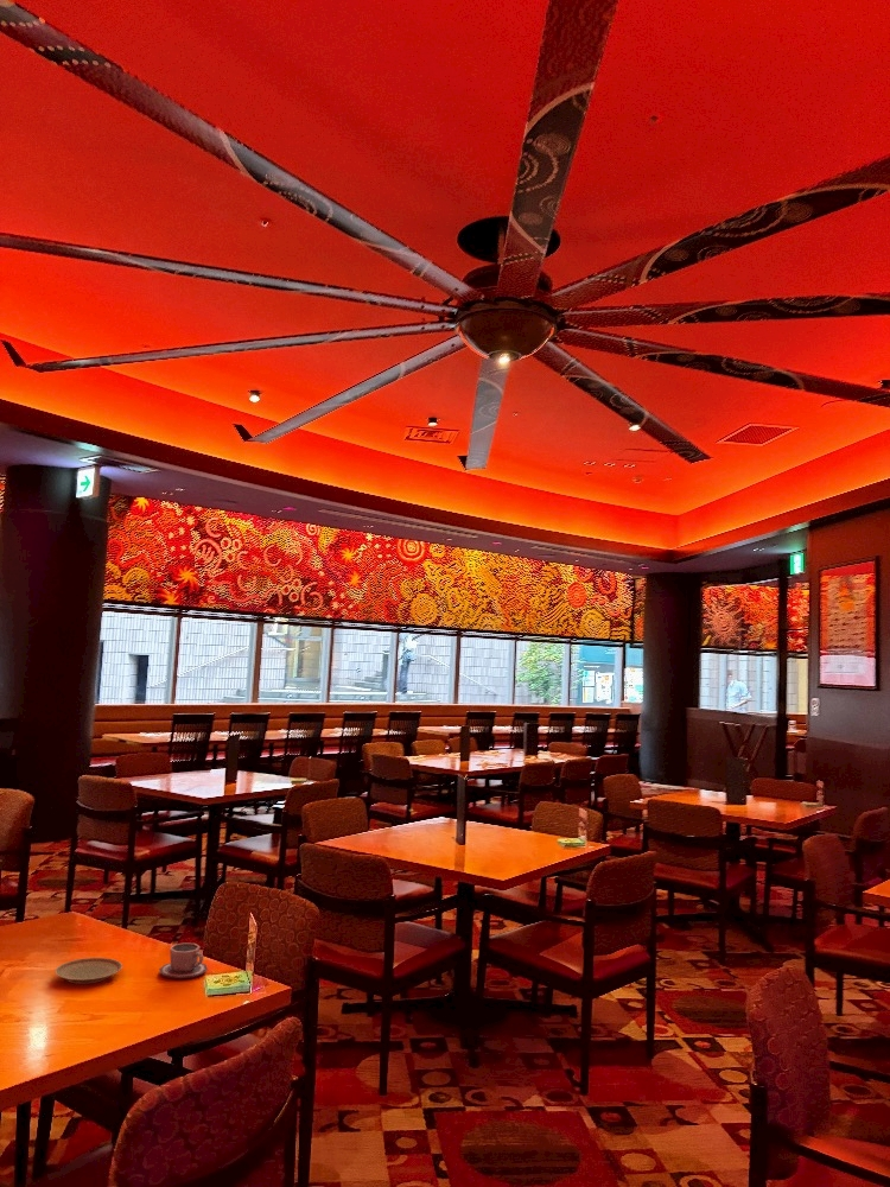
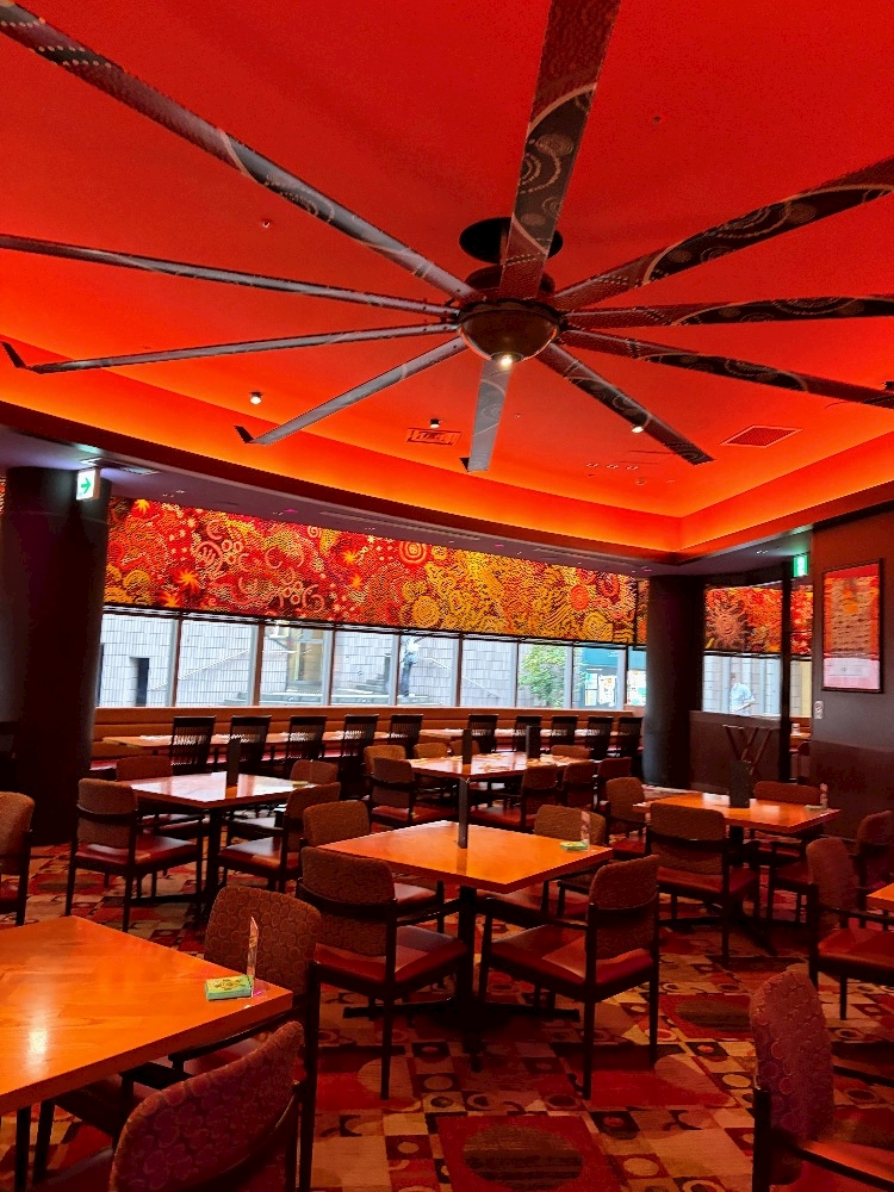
- cup [158,941,209,979]
- plate [55,957,123,985]
